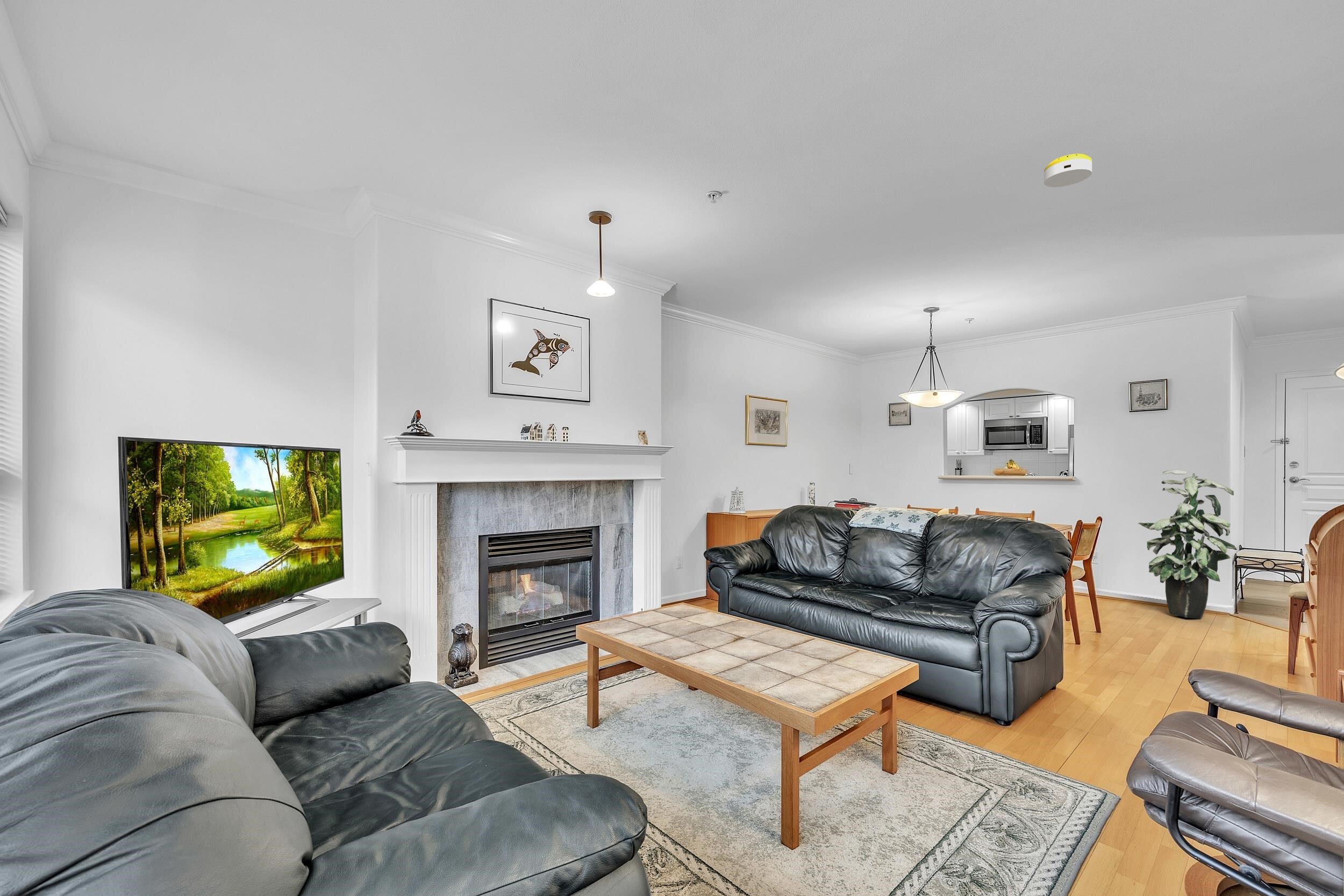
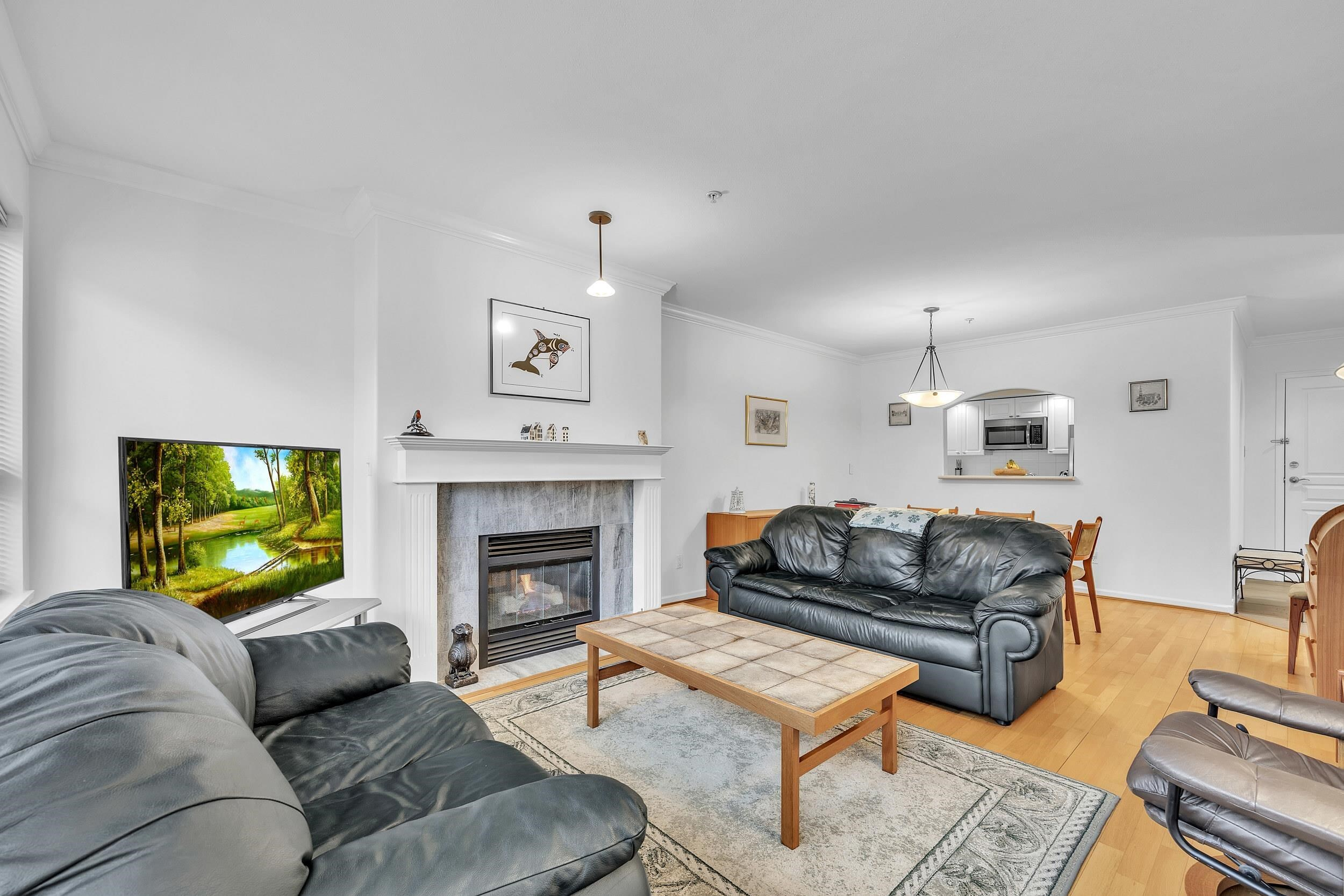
- smoke detector [1043,153,1092,188]
- indoor plant [1138,470,1238,620]
